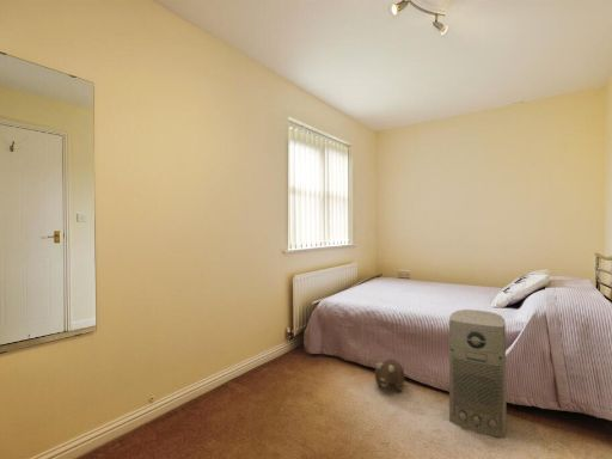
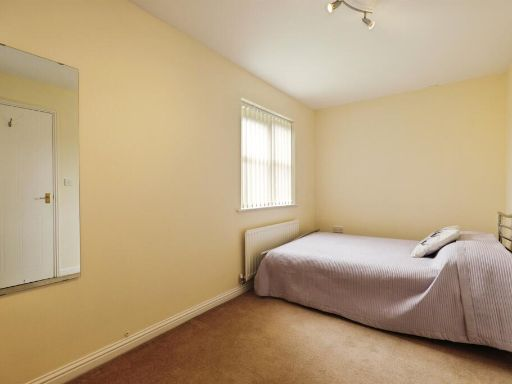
- plush toy [374,357,405,392]
- air purifier [448,308,508,439]
